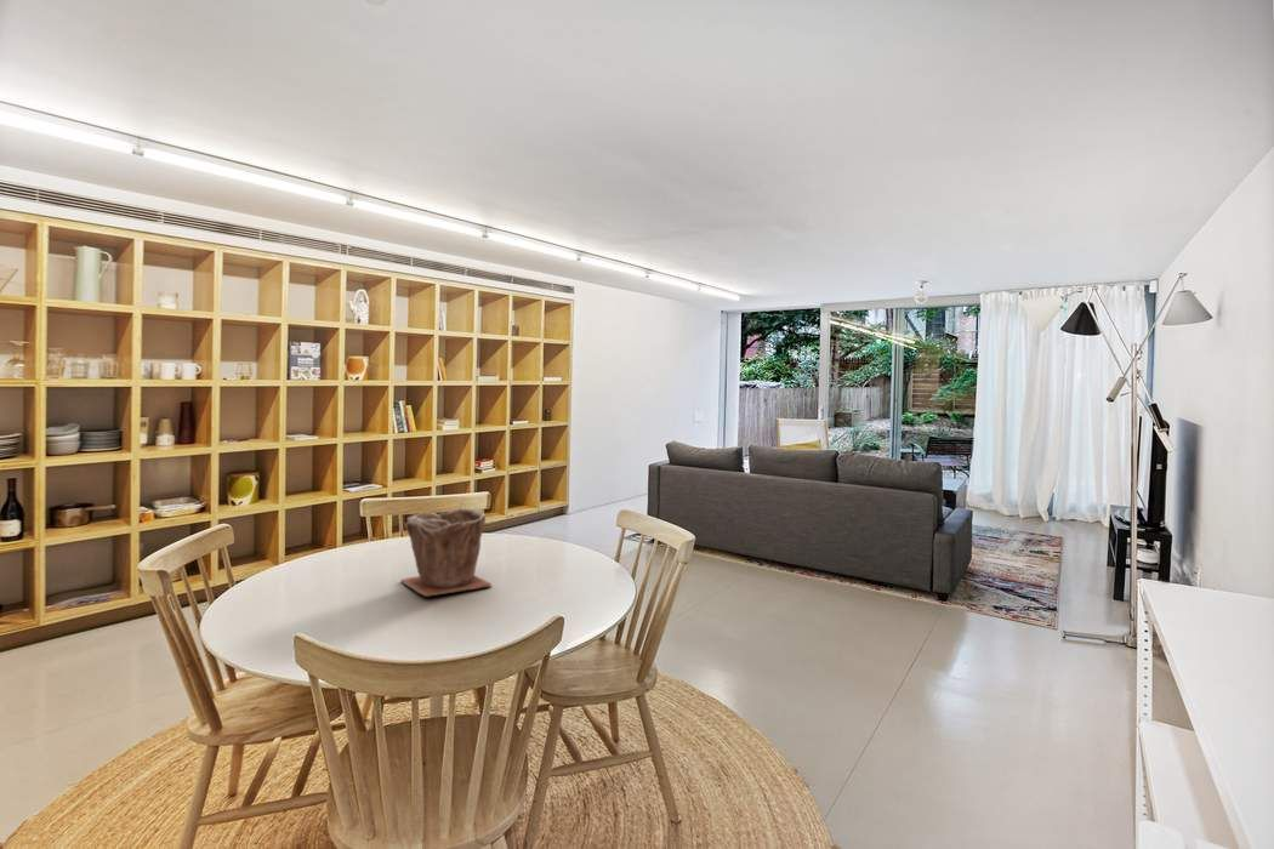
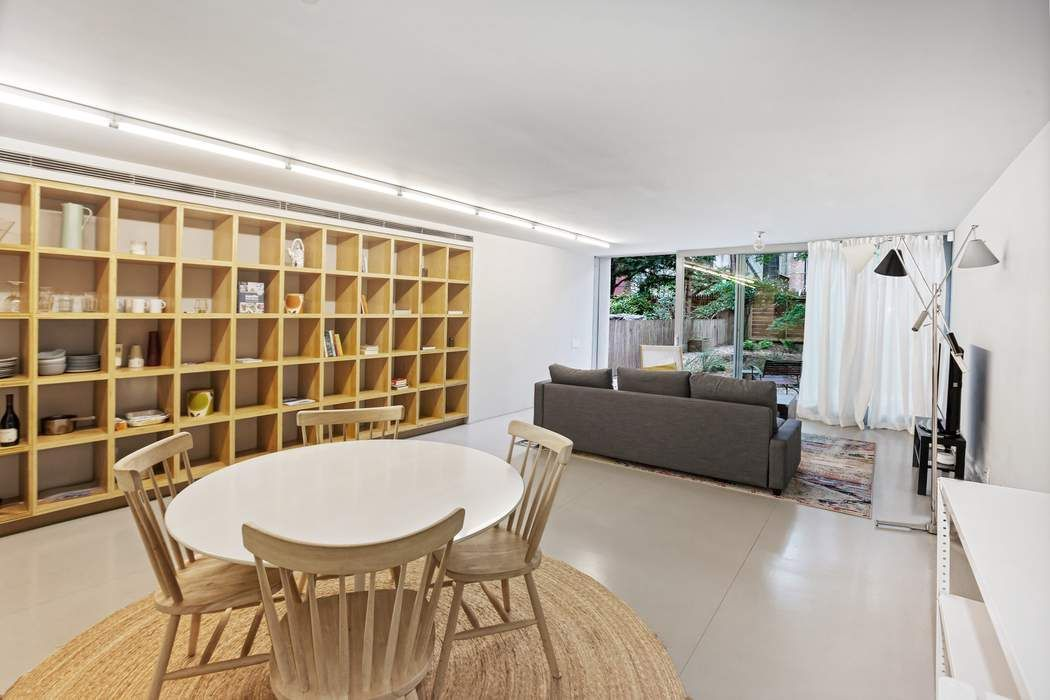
- plant pot [400,507,493,598]
